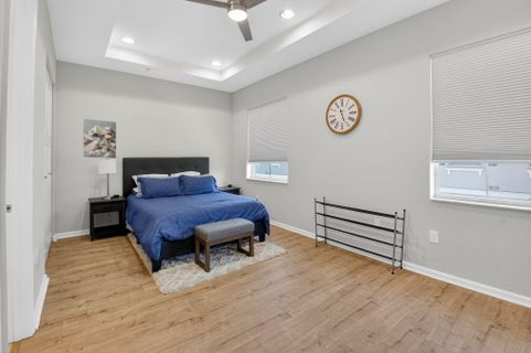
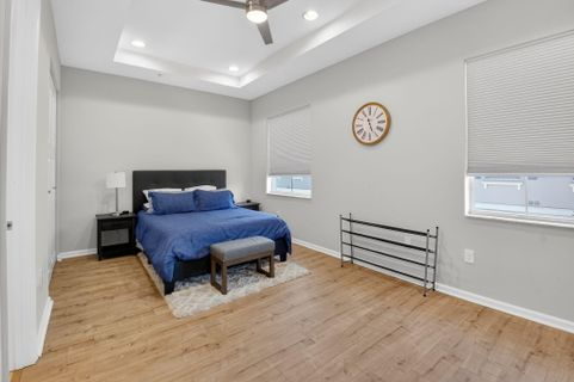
- wall art [83,118,117,159]
